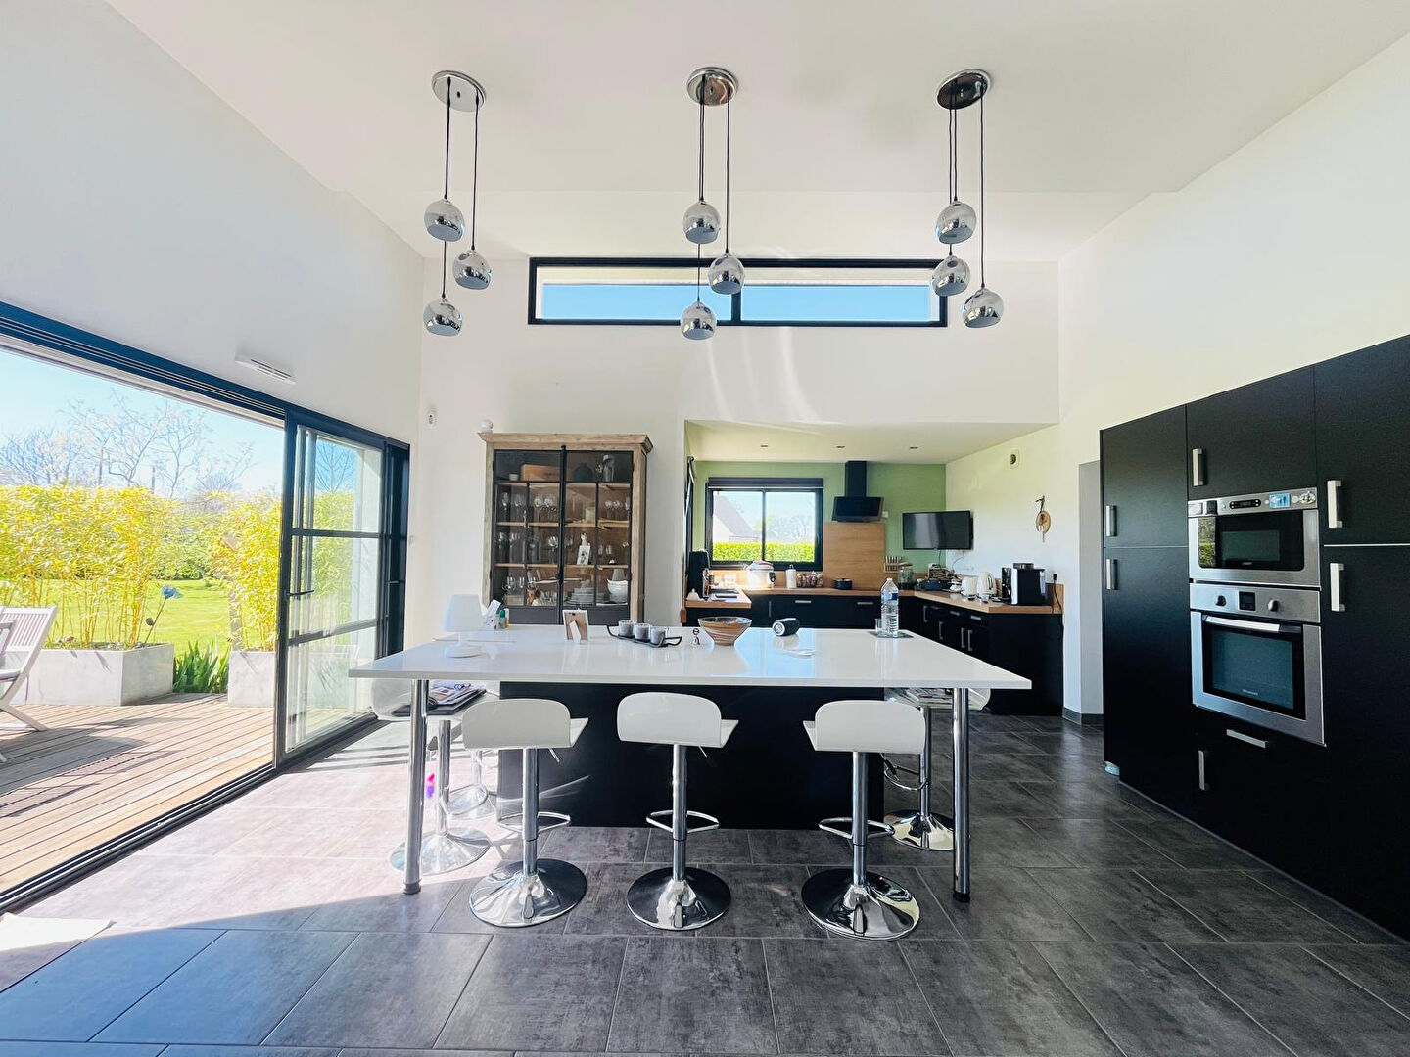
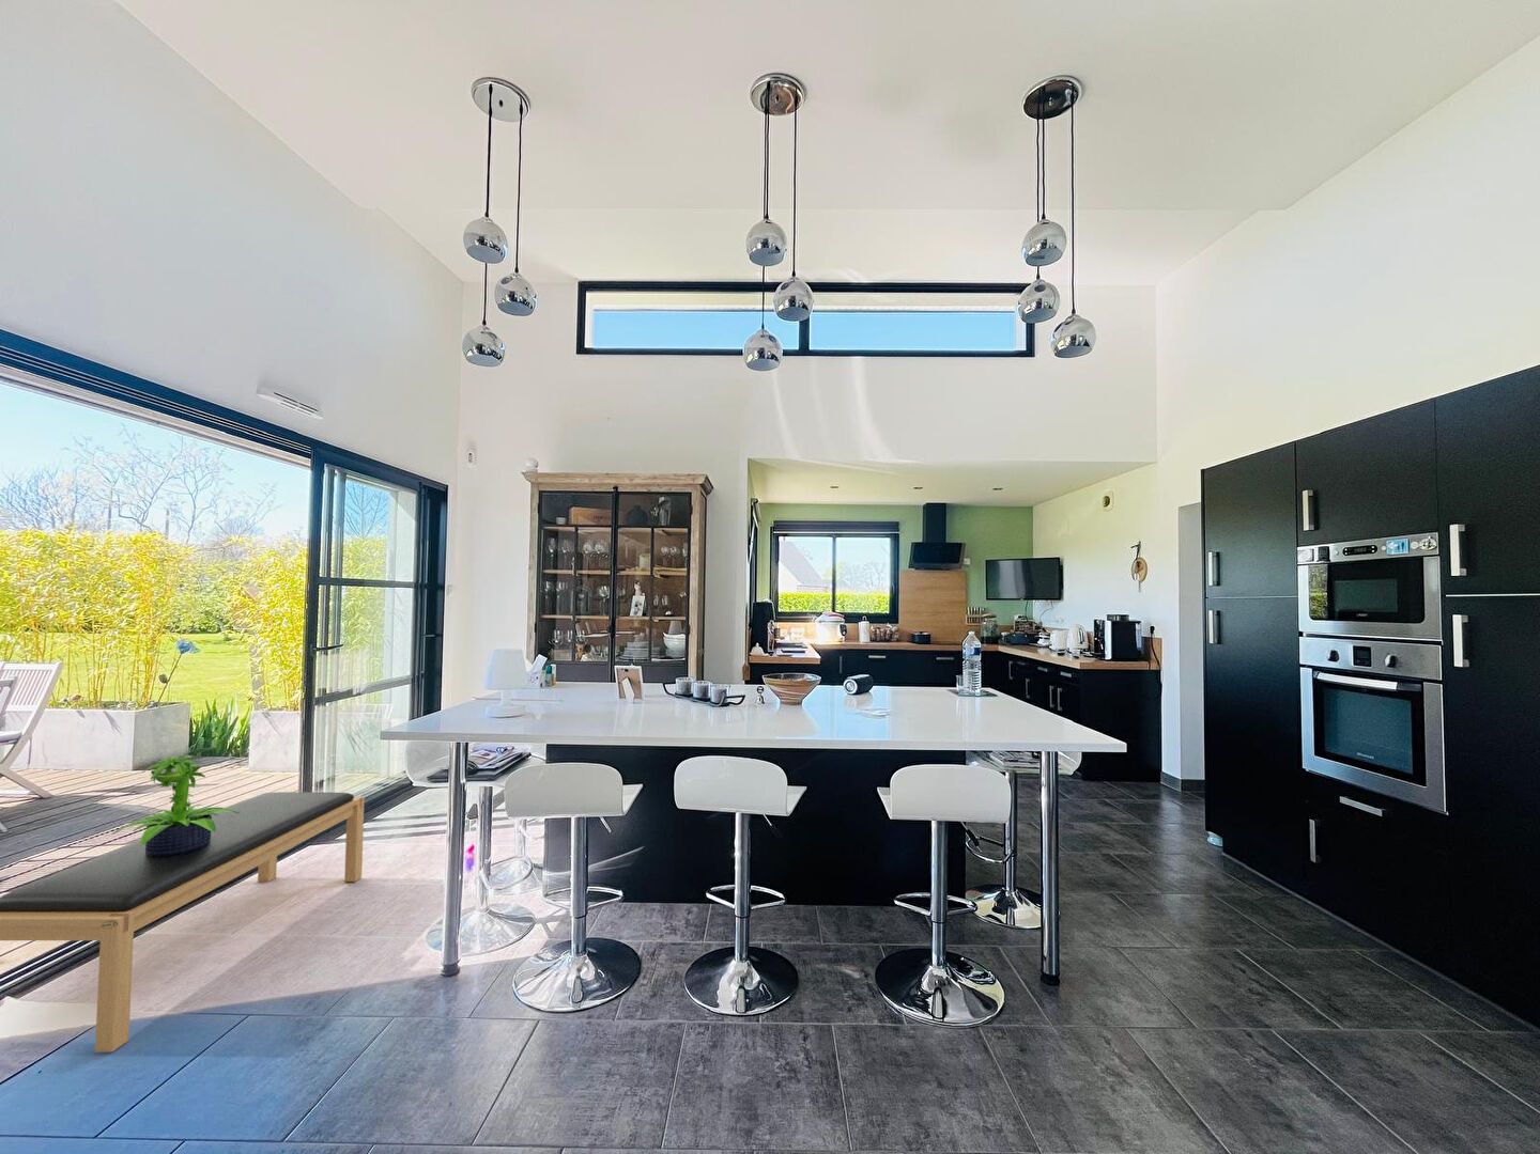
+ bench [0,790,366,1053]
+ potted plant [112,754,240,856]
